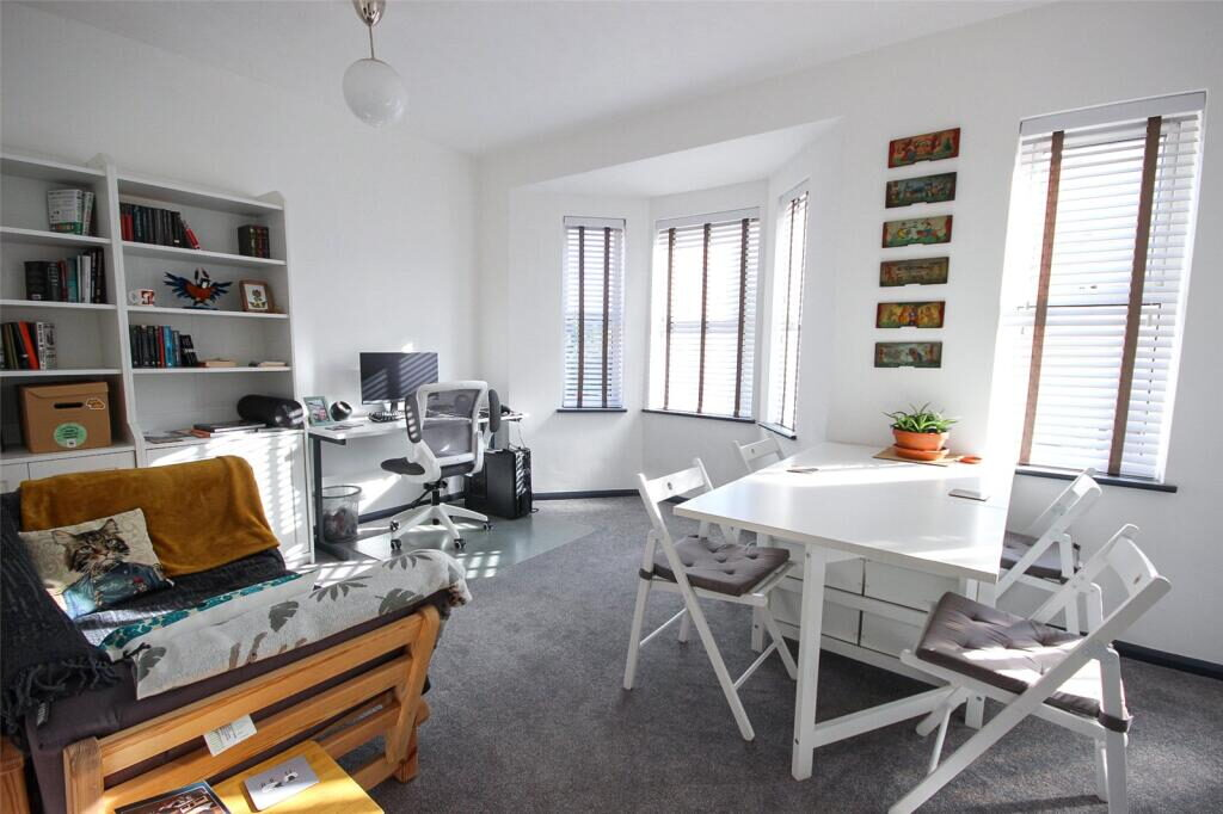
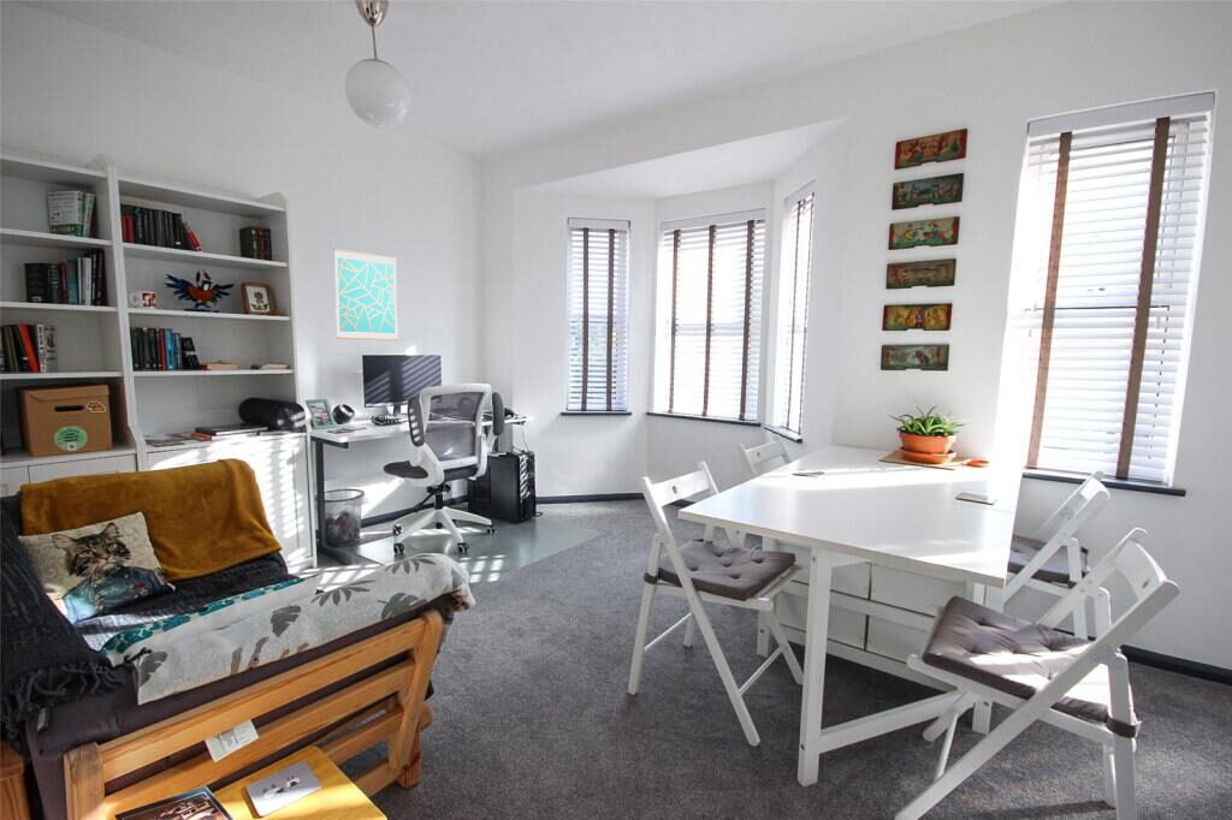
+ wall art [333,248,399,341]
